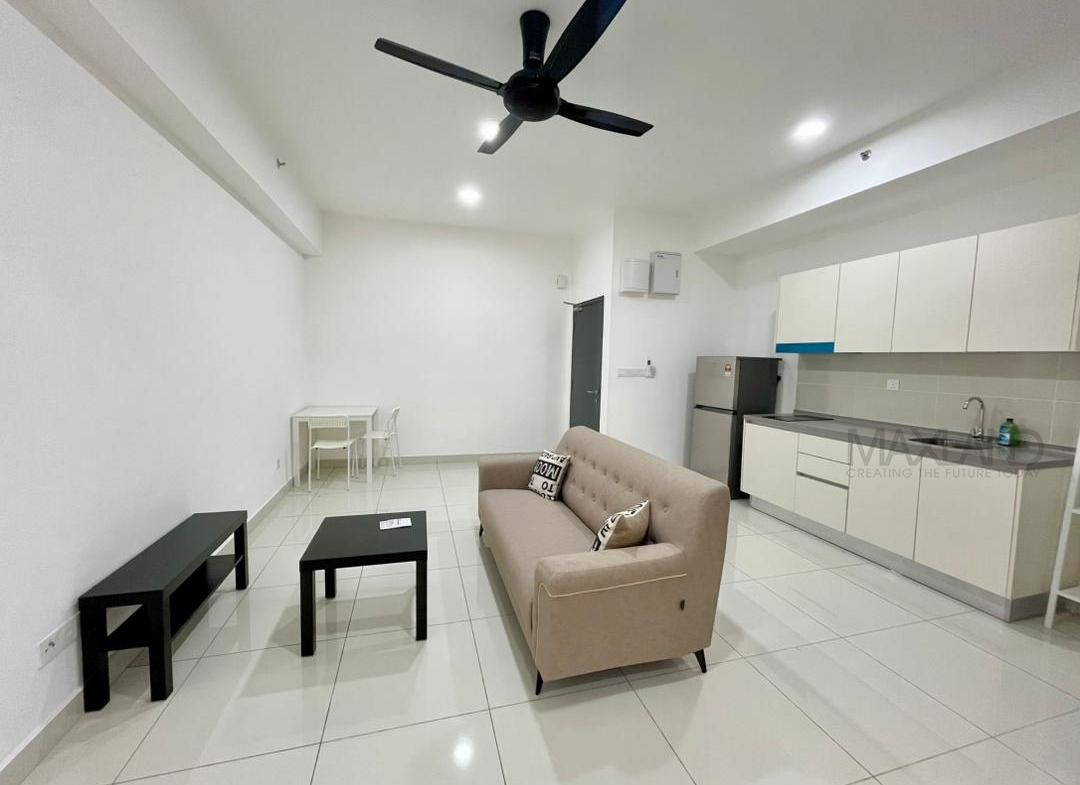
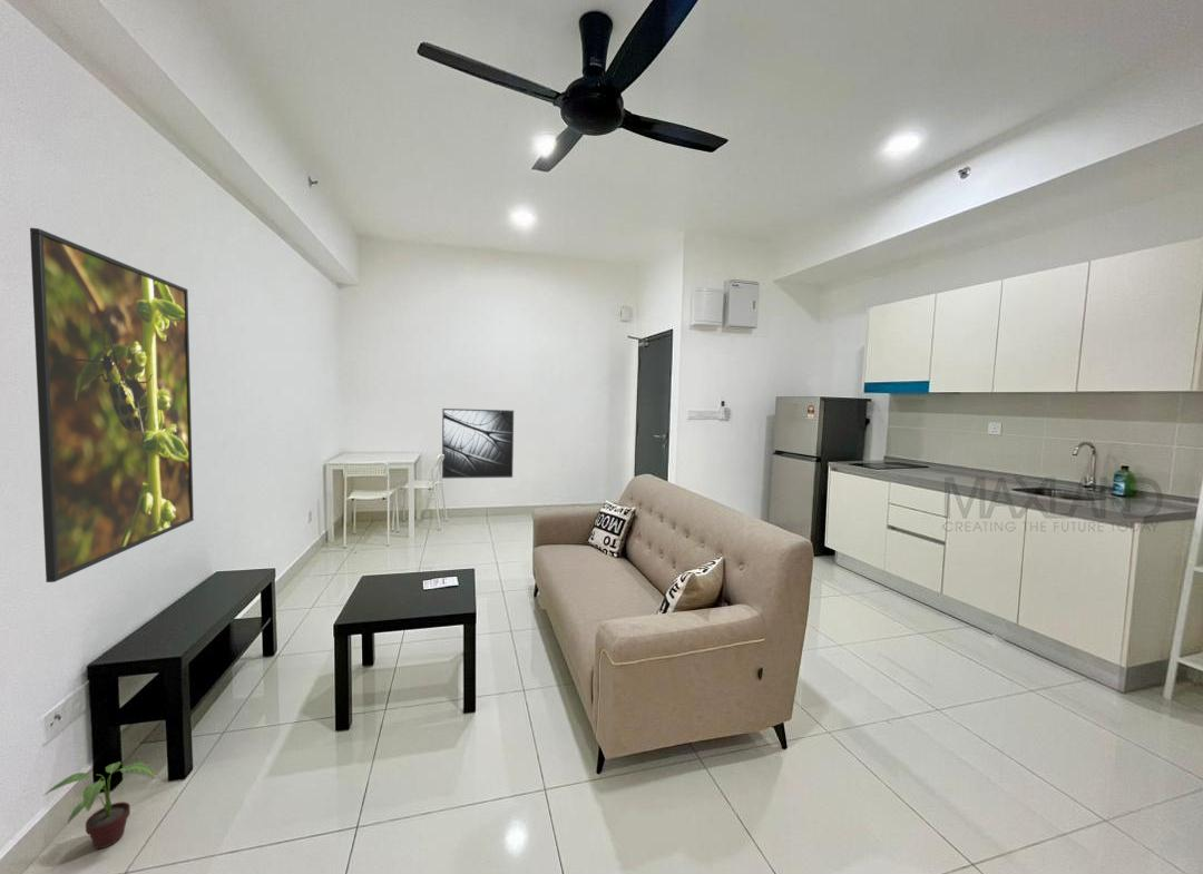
+ potted plant [41,760,157,850]
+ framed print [441,407,515,480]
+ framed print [29,227,195,583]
